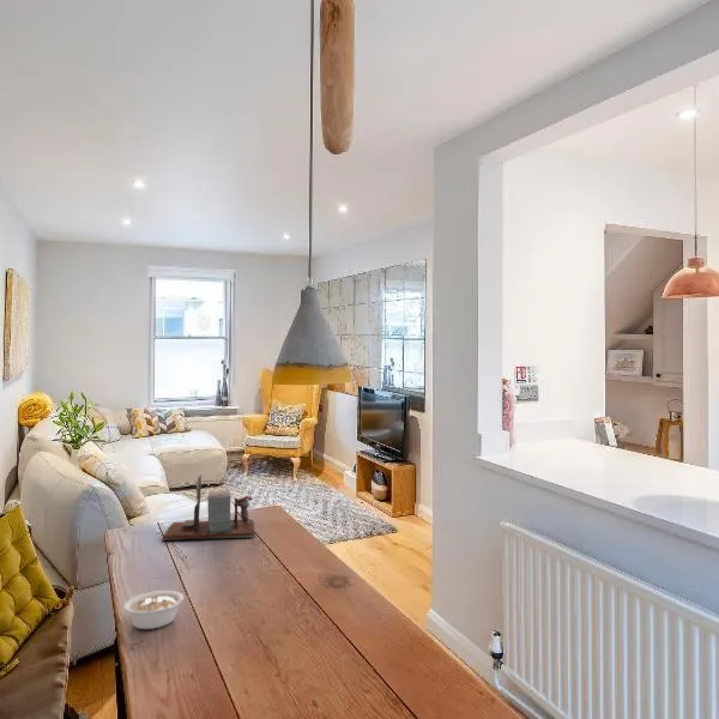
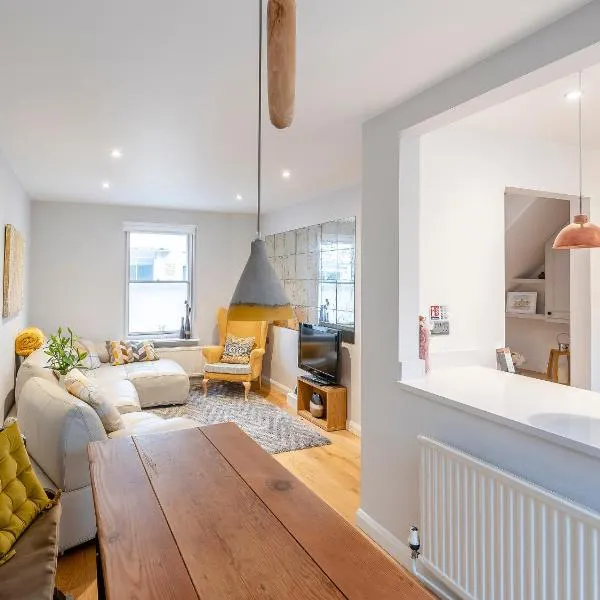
- desk organizer [161,473,255,540]
- legume [122,590,195,630]
